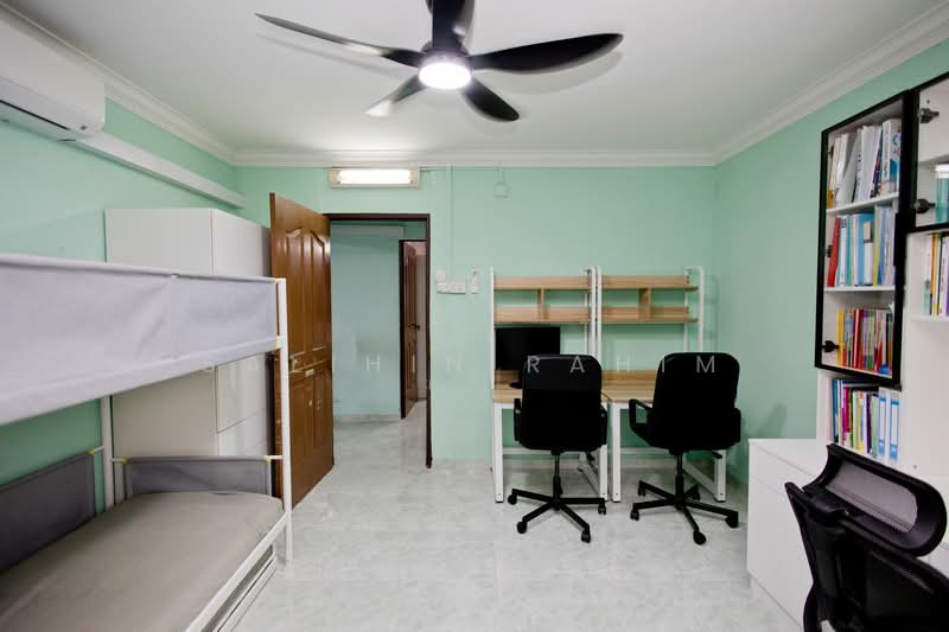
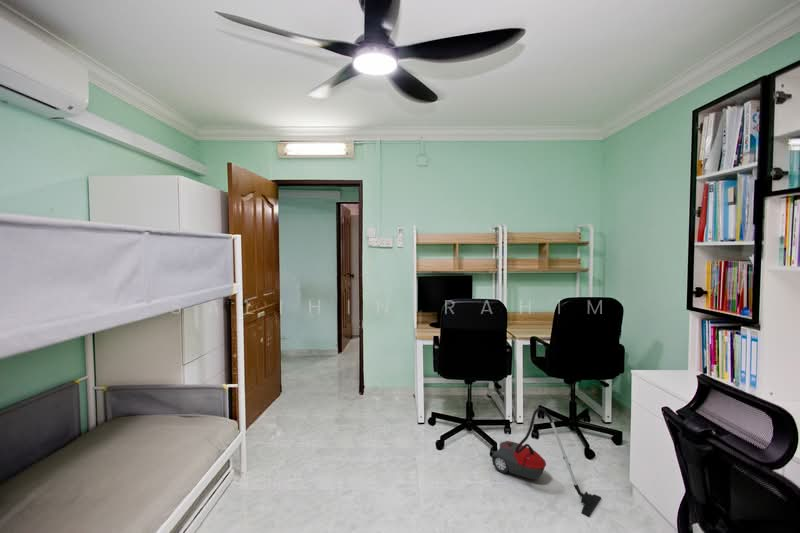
+ vacuum cleaner [491,407,602,518]
